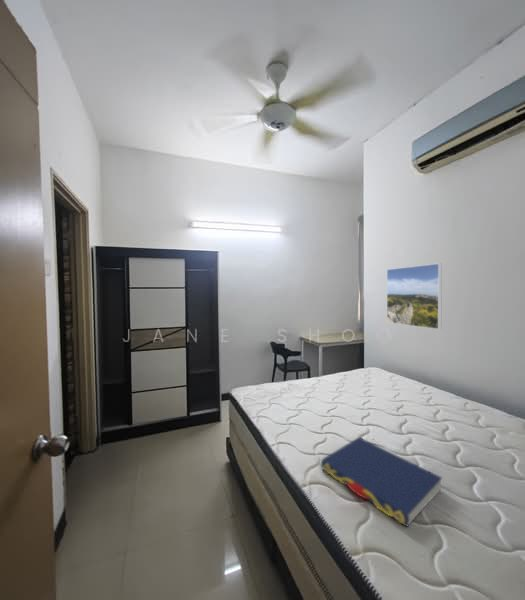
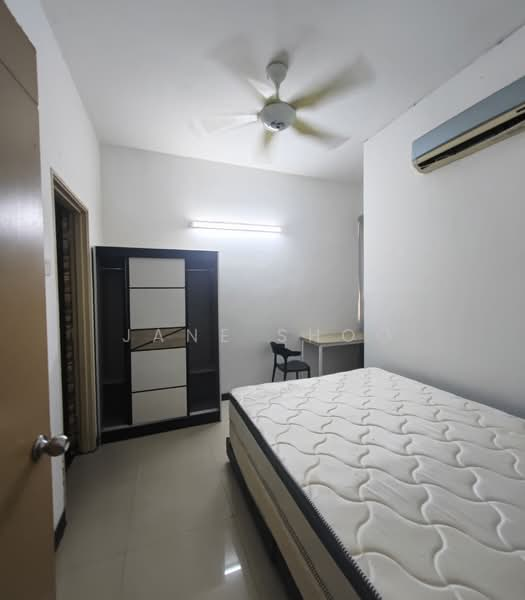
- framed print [386,262,443,330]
- book [320,436,443,528]
